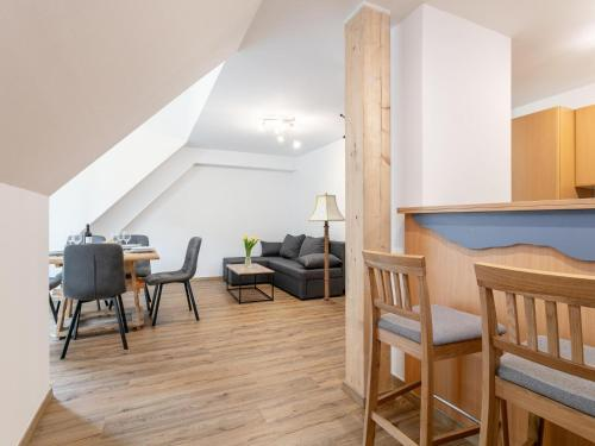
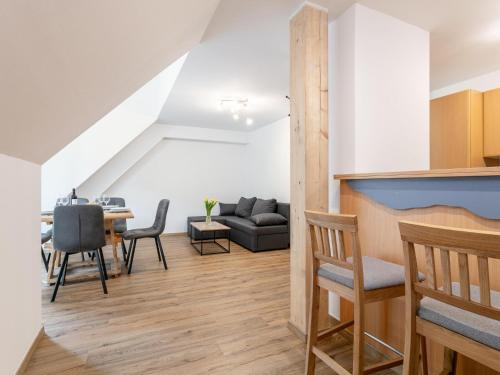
- floor lamp [307,193,346,306]
